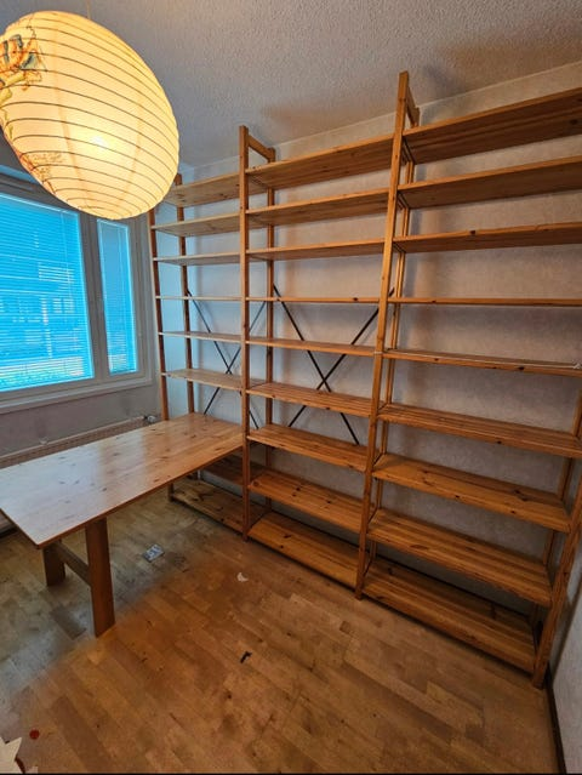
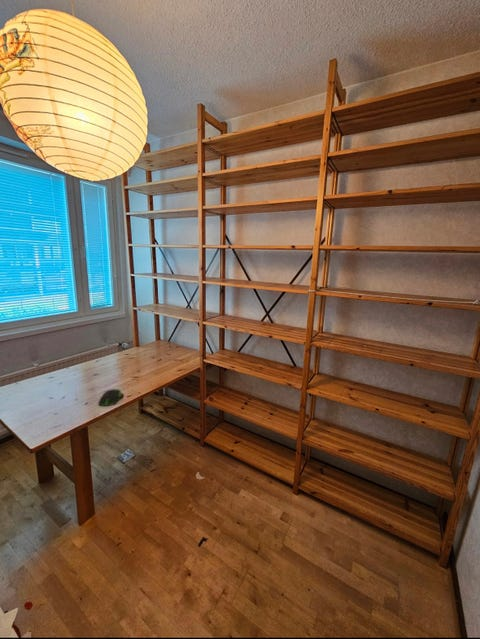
+ computer mouse [97,388,125,407]
